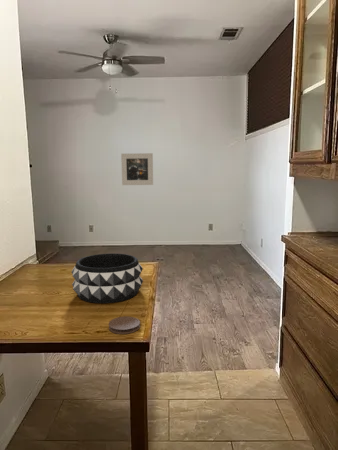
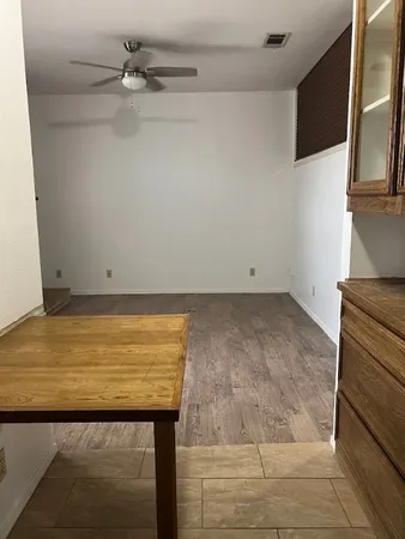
- coaster [108,315,141,335]
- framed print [120,152,154,186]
- decorative bowl [71,252,144,304]
